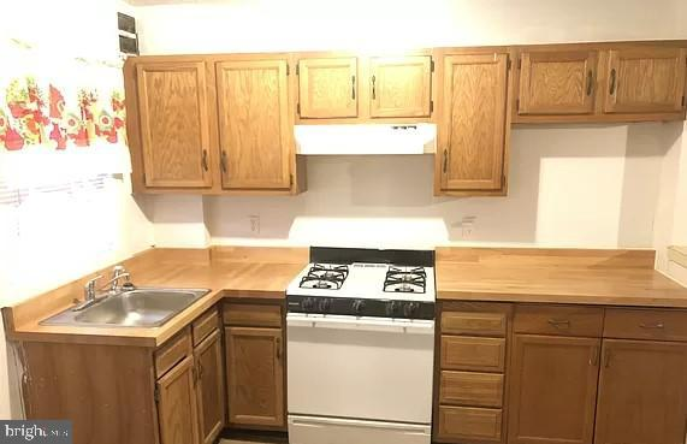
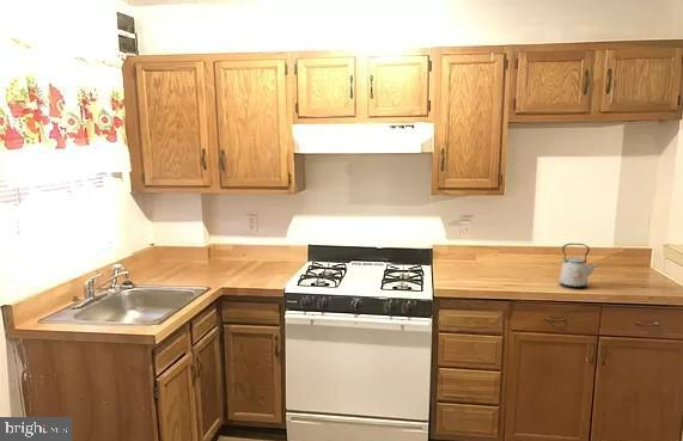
+ kettle [559,243,600,289]
